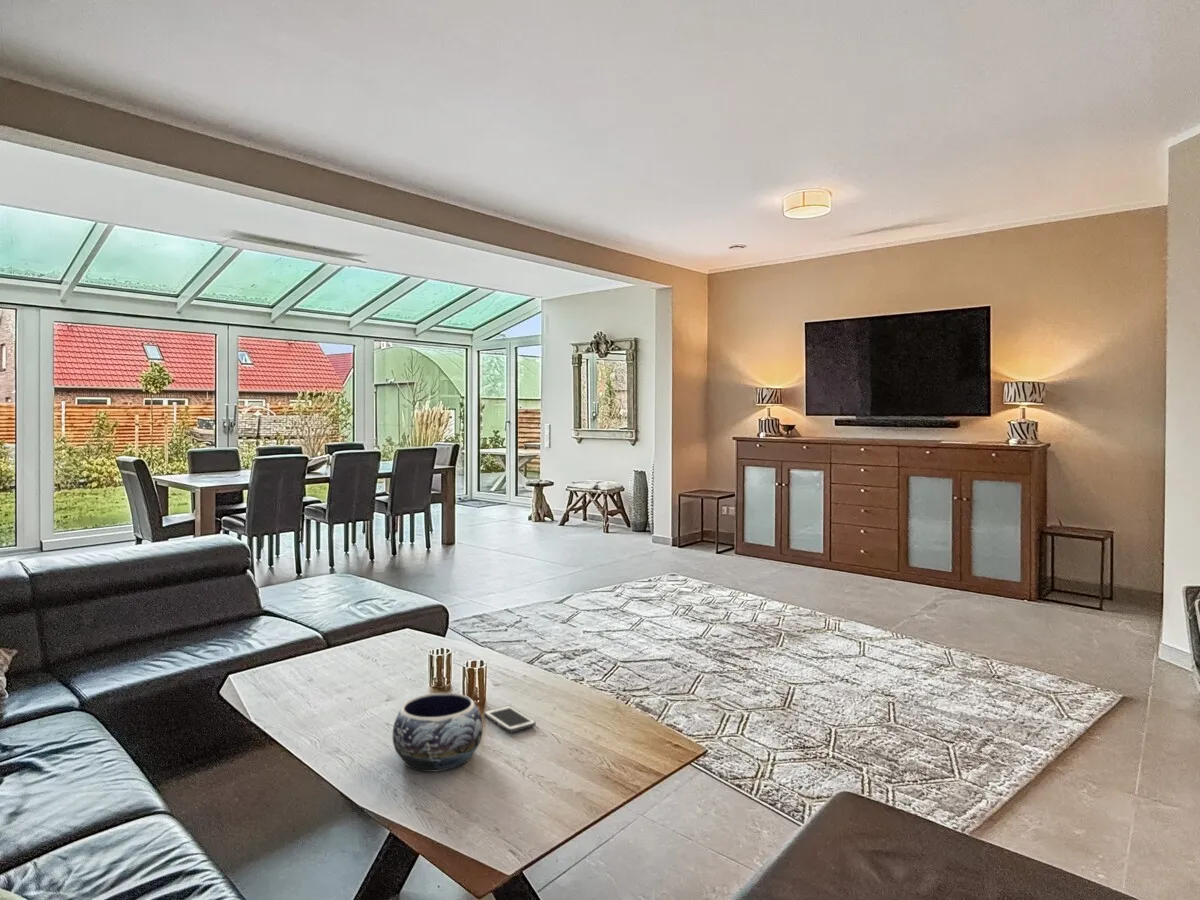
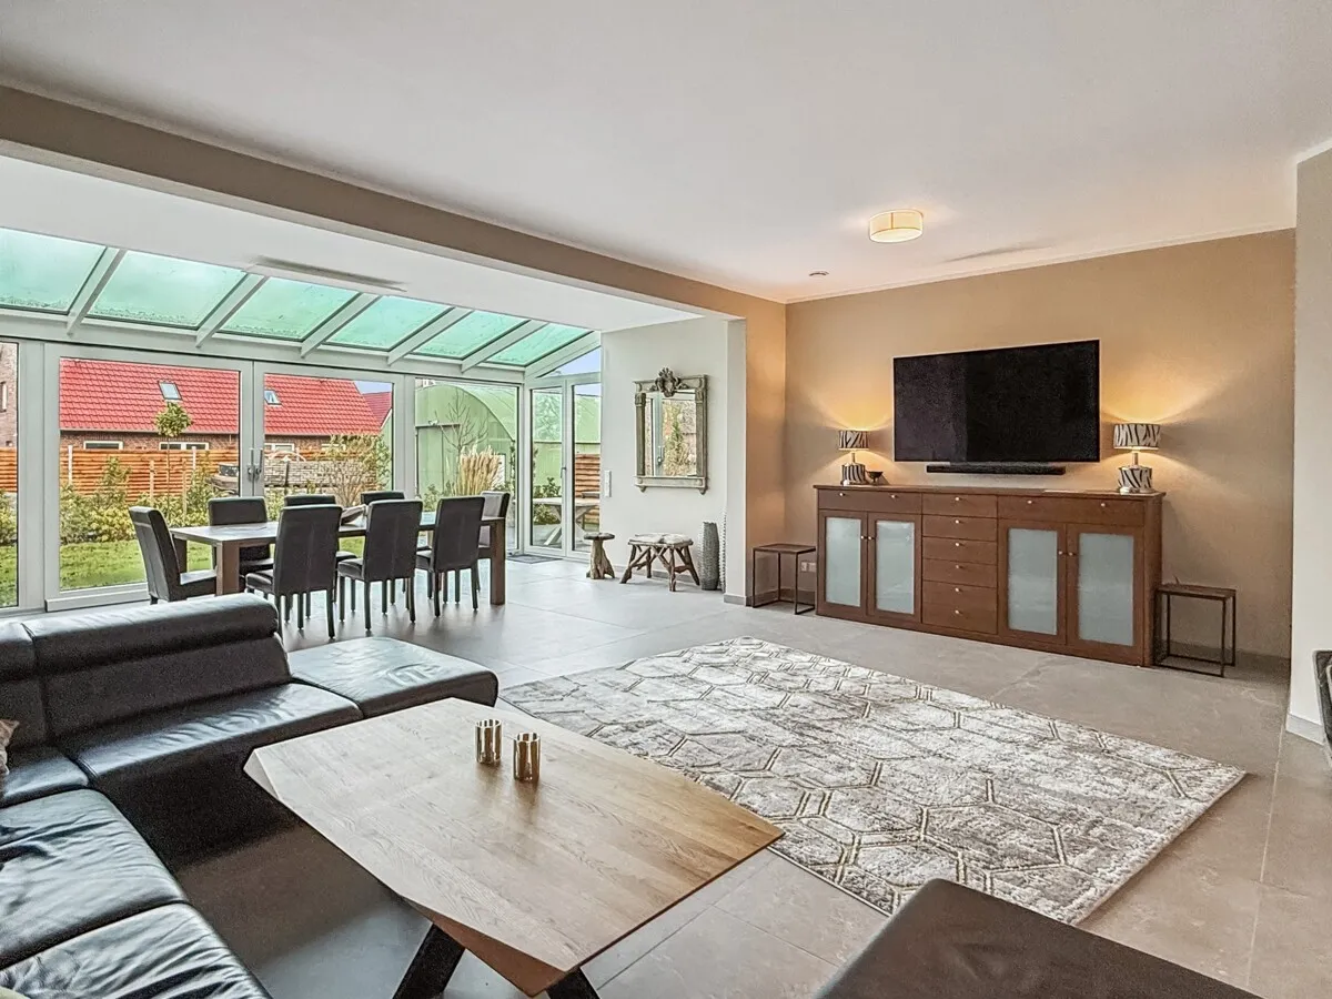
- cell phone [483,705,537,733]
- decorative bowl [392,692,484,773]
